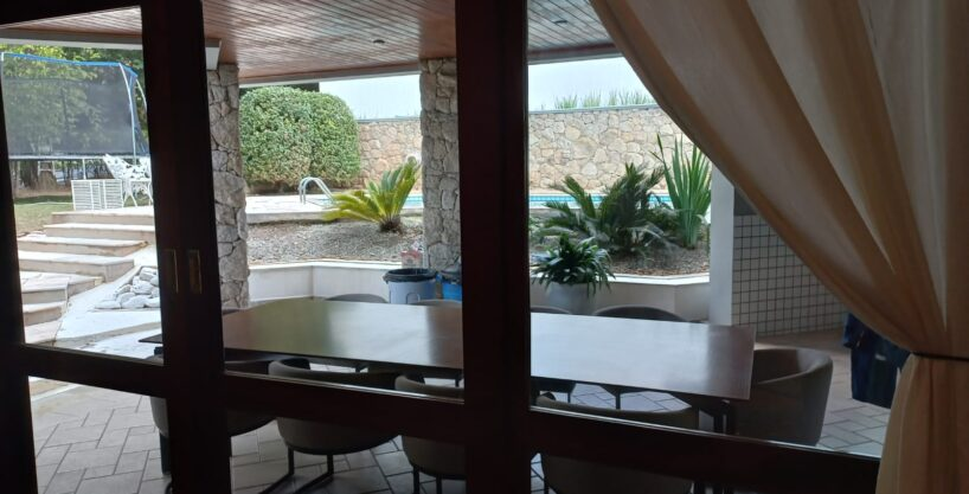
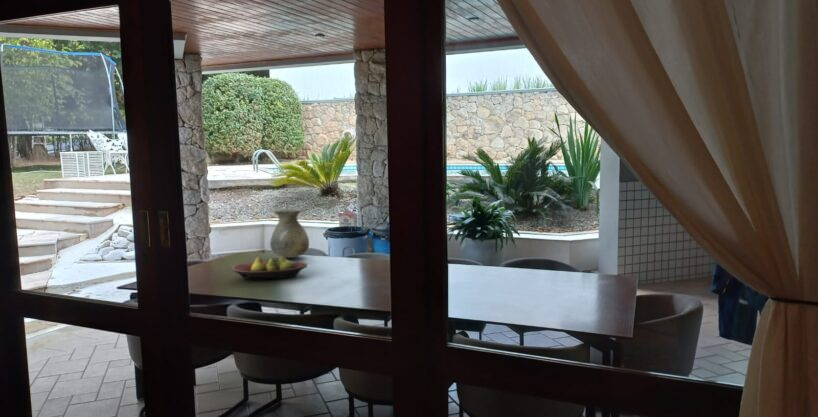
+ fruit bowl [231,256,308,281]
+ vase [269,208,310,259]
